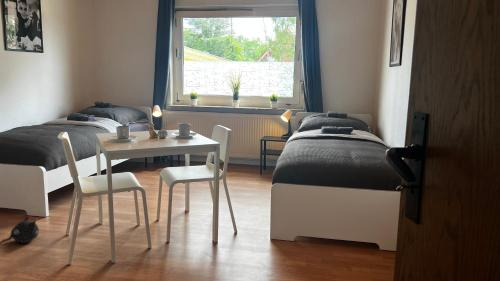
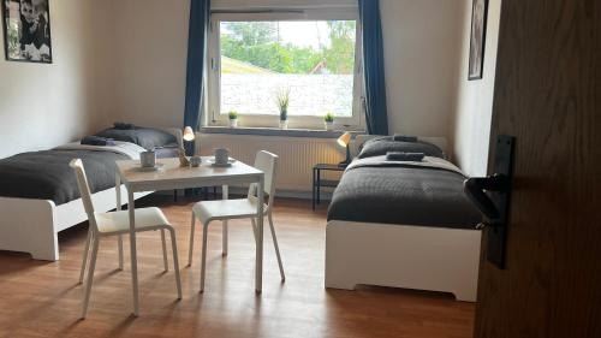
- plush toy [0,215,40,246]
